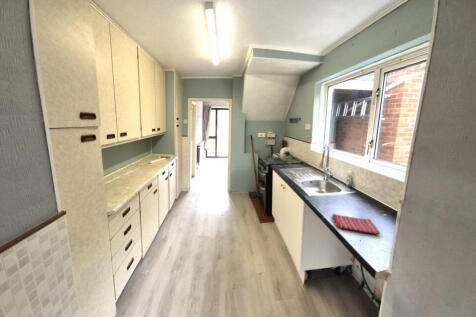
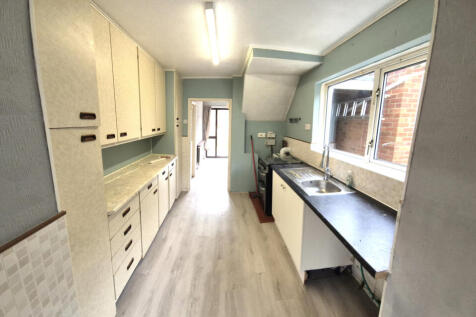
- dish towel [331,213,381,235]
